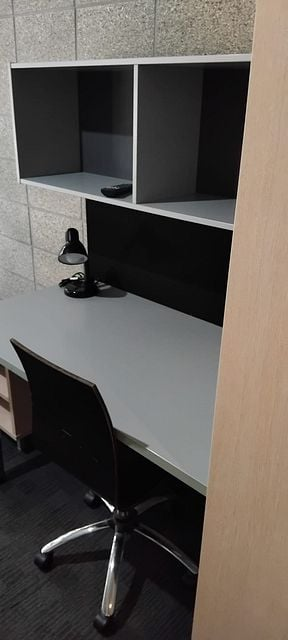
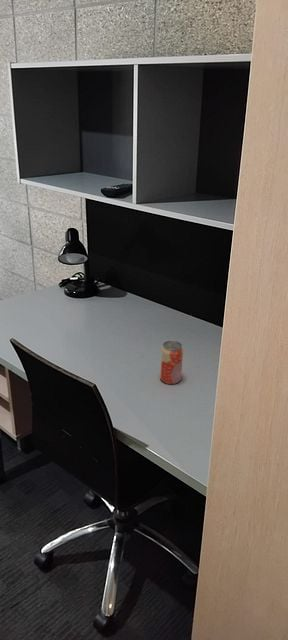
+ beverage can [159,340,184,385]
